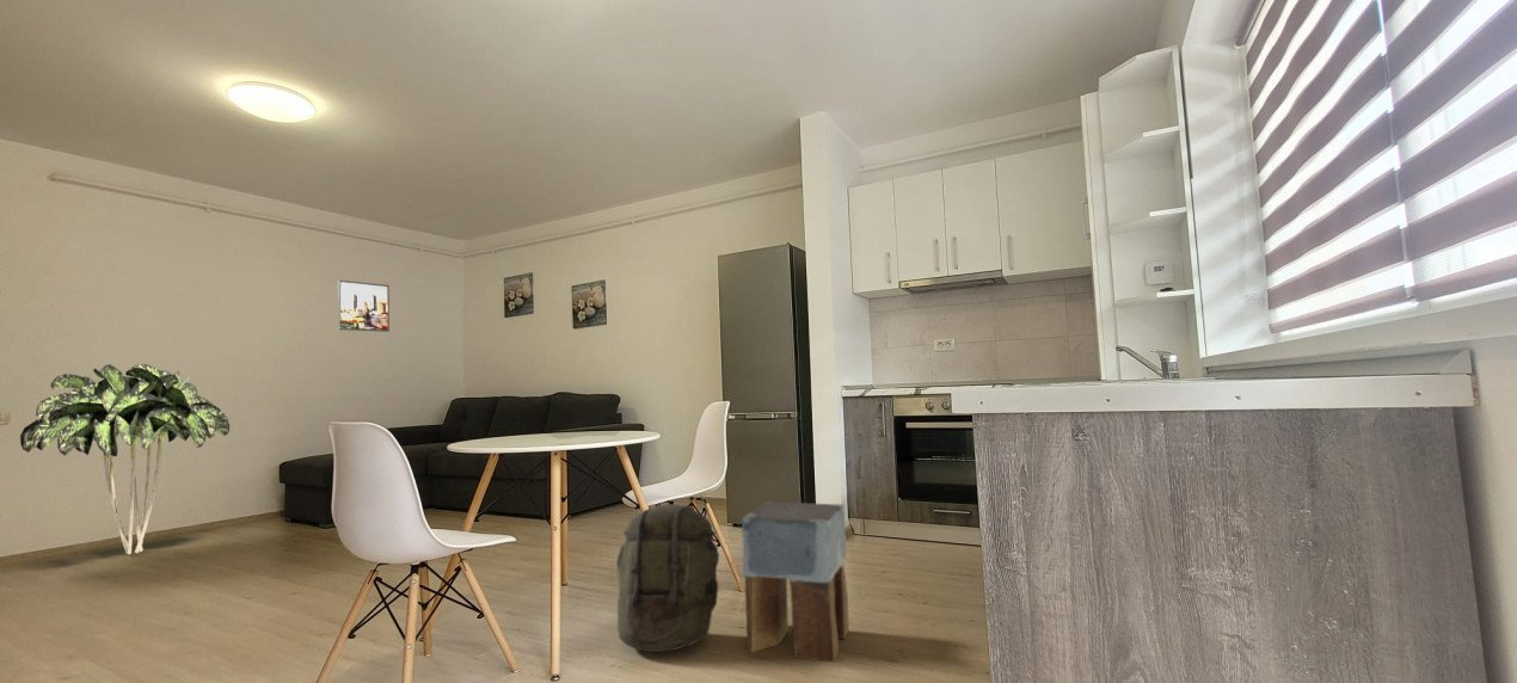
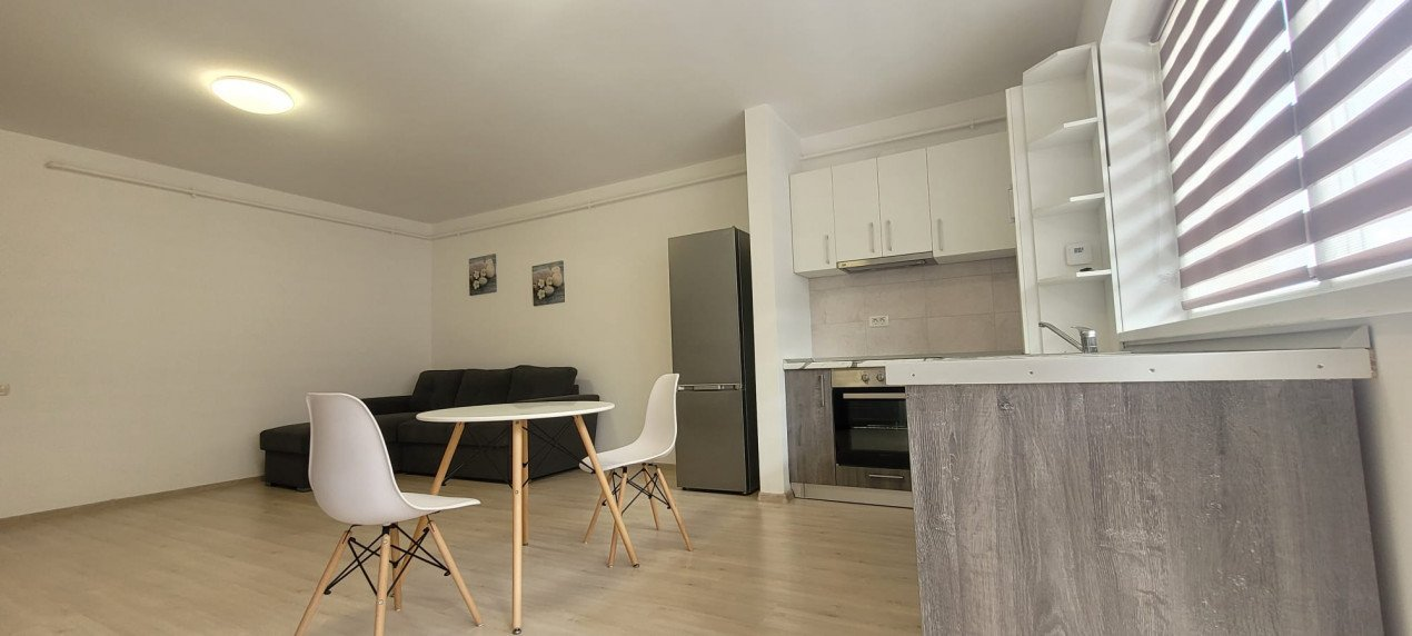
- indoor plant [19,363,231,555]
- backpack [615,503,720,653]
- stool [741,500,850,663]
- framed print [337,279,391,333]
